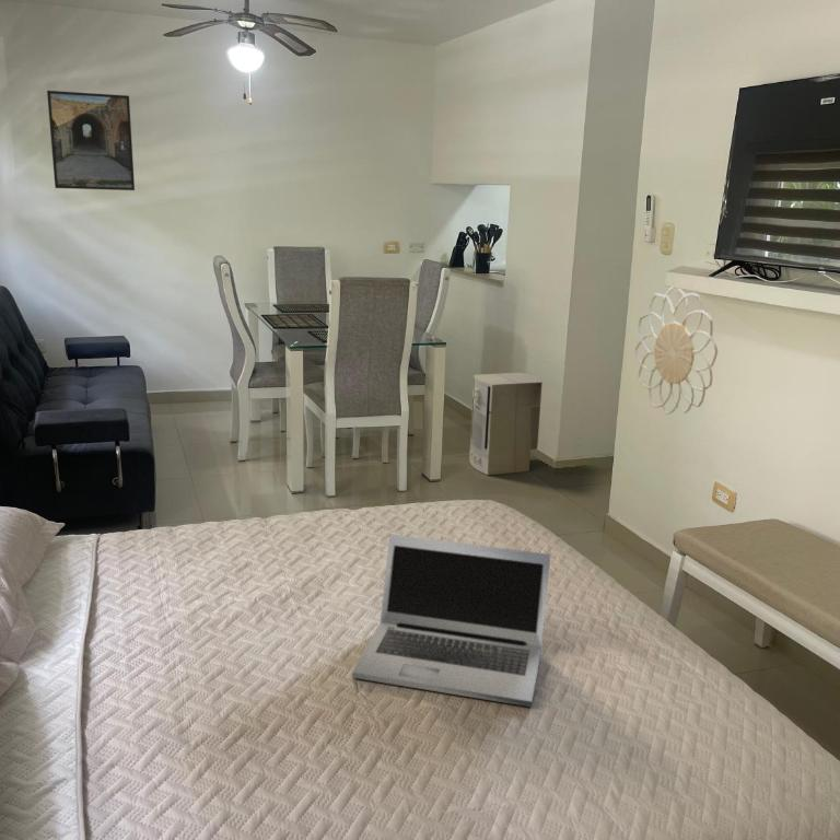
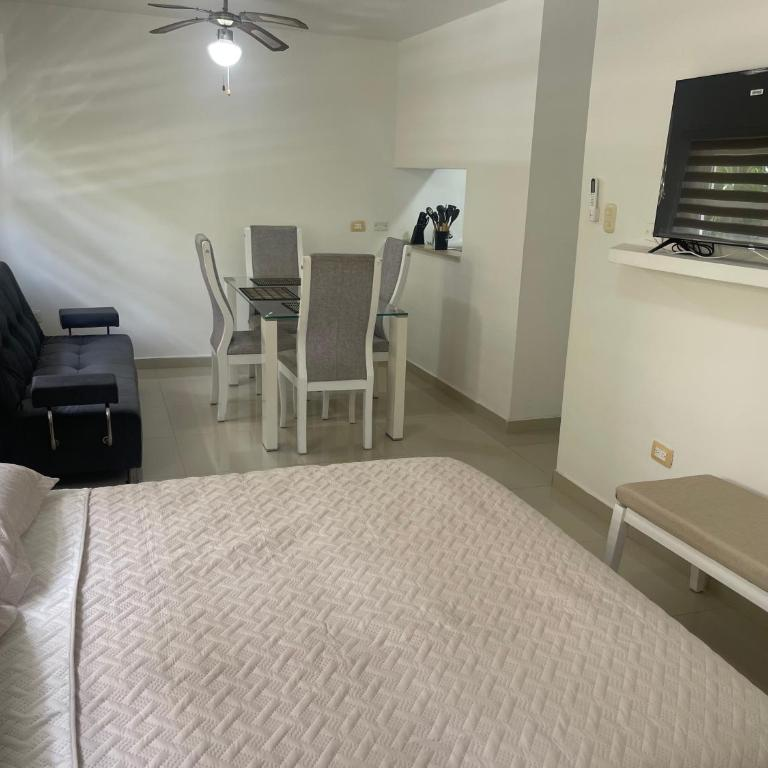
- decorative wall piece [634,287,719,415]
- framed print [46,90,136,191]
- laptop [351,534,551,708]
- air purifier [468,372,544,476]
